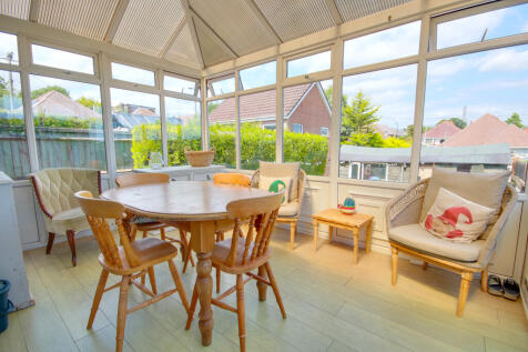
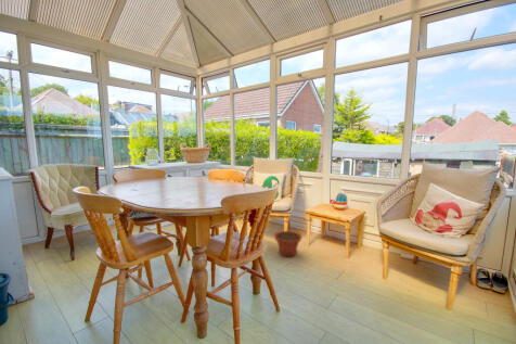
+ plant pot [273,230,302,257]
